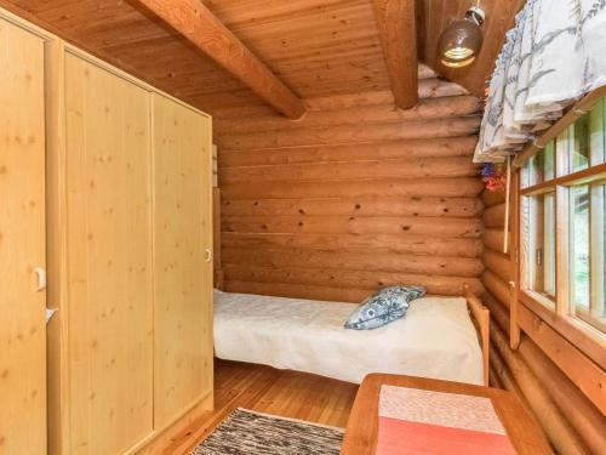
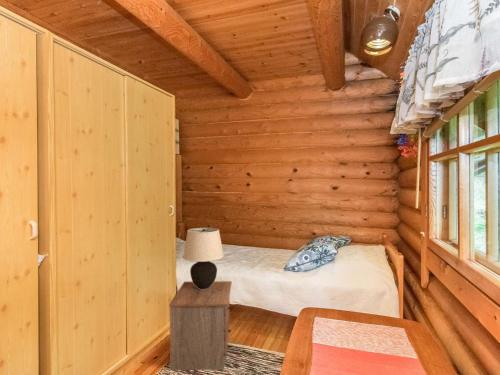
+ nightstand [168,280,233,371]
+ table lamp [182,227,225,289]
